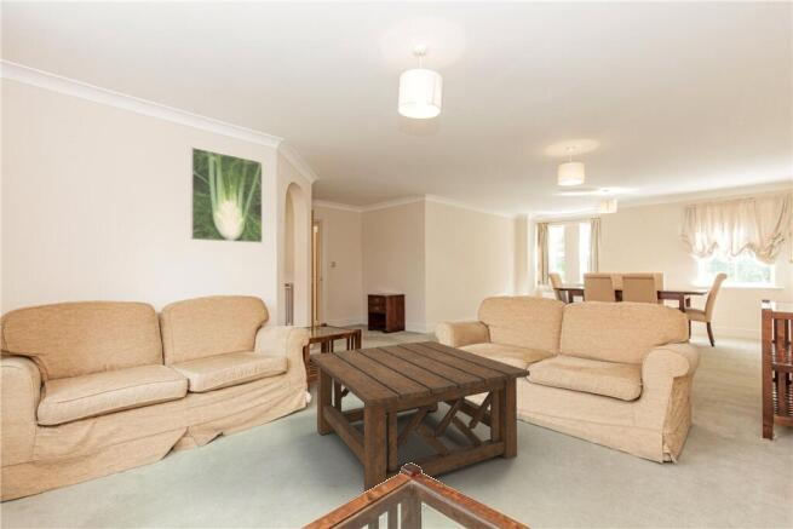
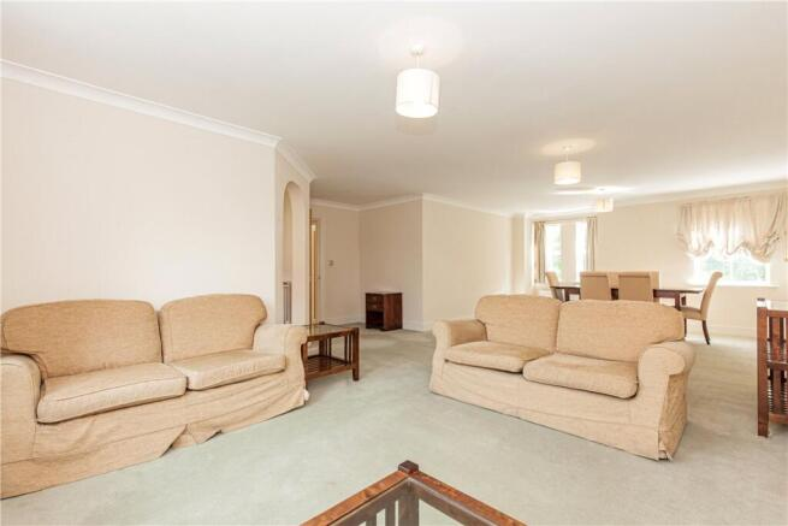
- coffee table [308,340,531,493]
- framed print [190,146,264,245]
